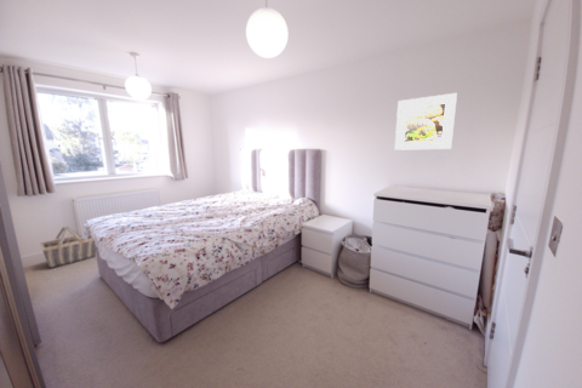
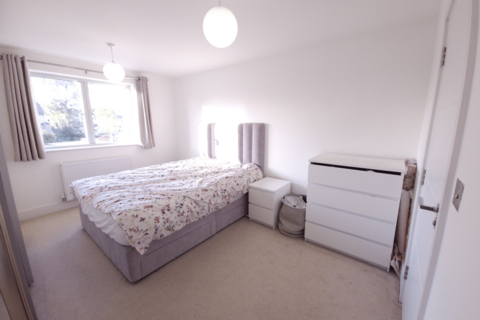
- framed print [394,92,458,152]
- basket [39,226,97,270]
